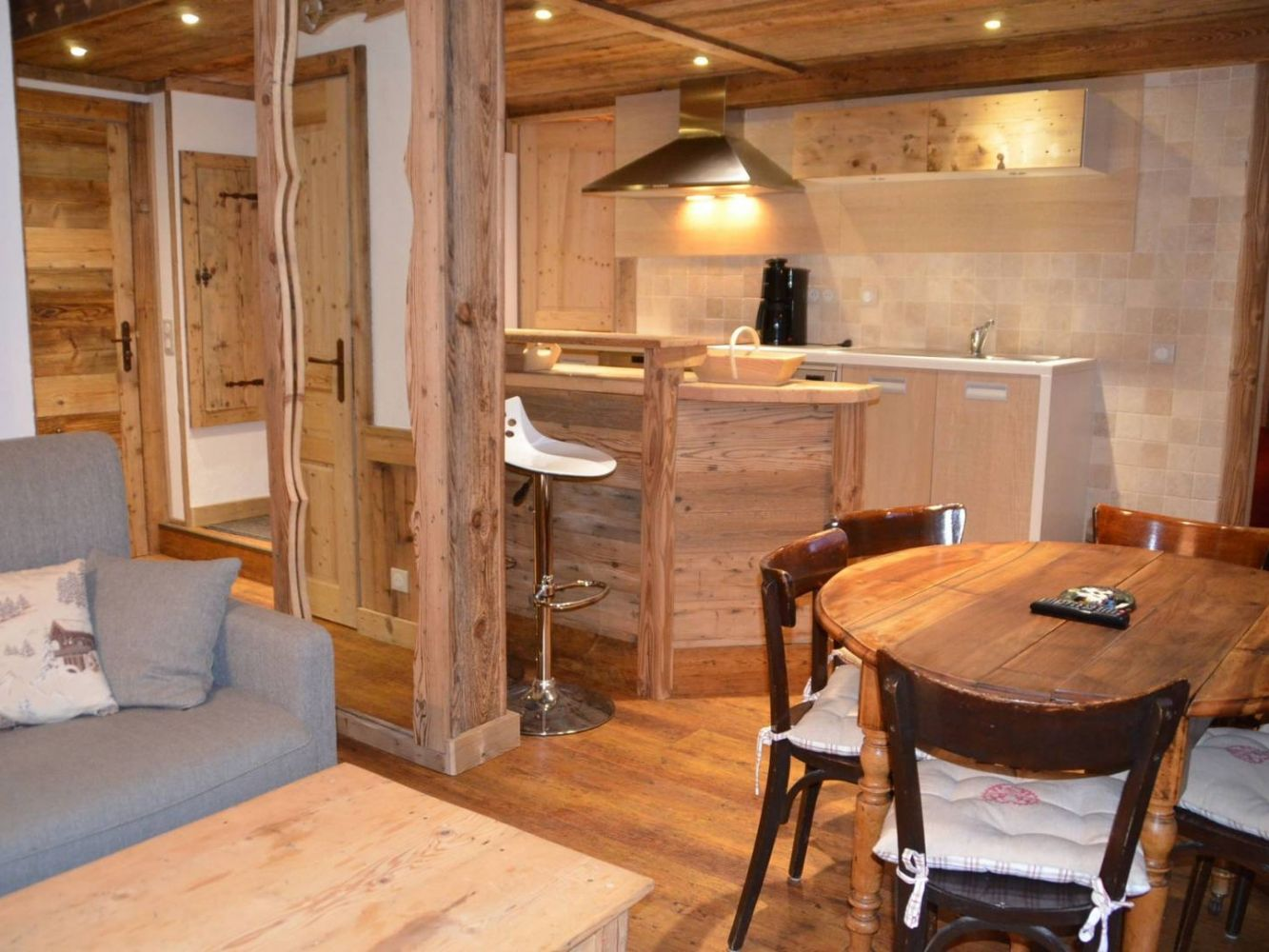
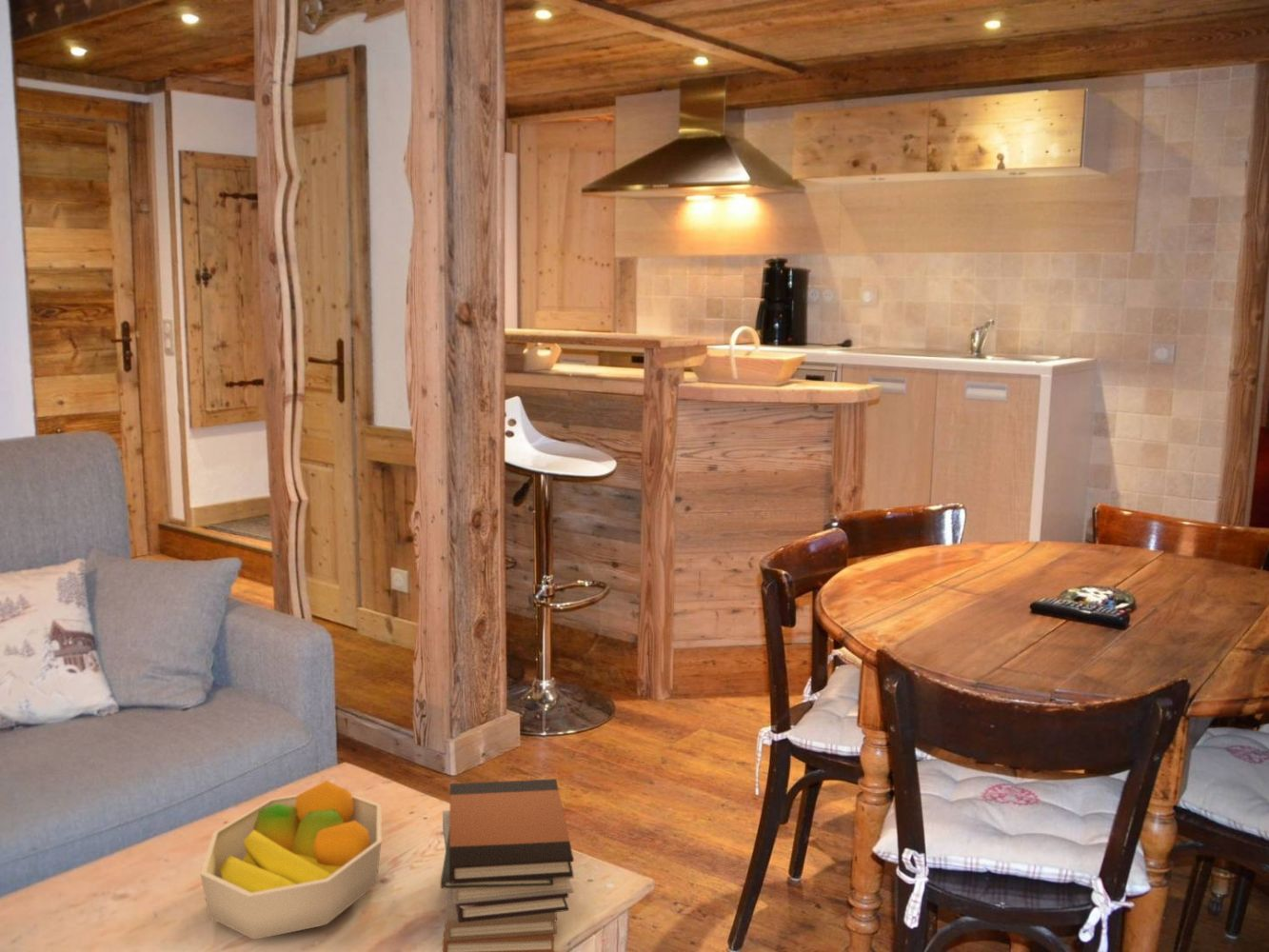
+ book stack [440,778,575,952]
+ fruit bowl [200,780,383,941]
